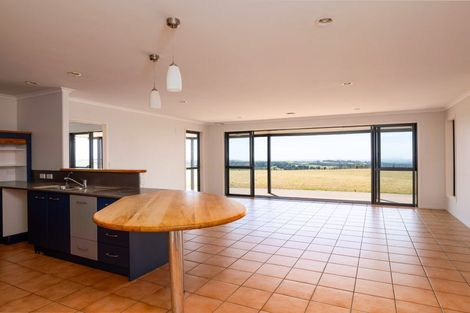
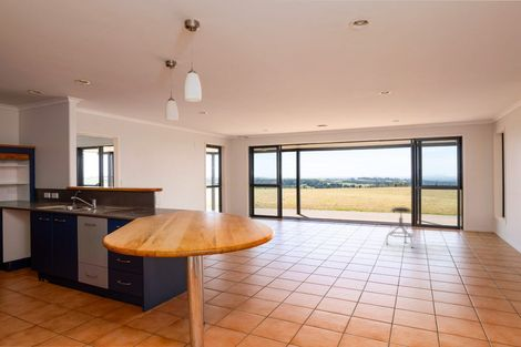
+ stool [386,206,415,248]
